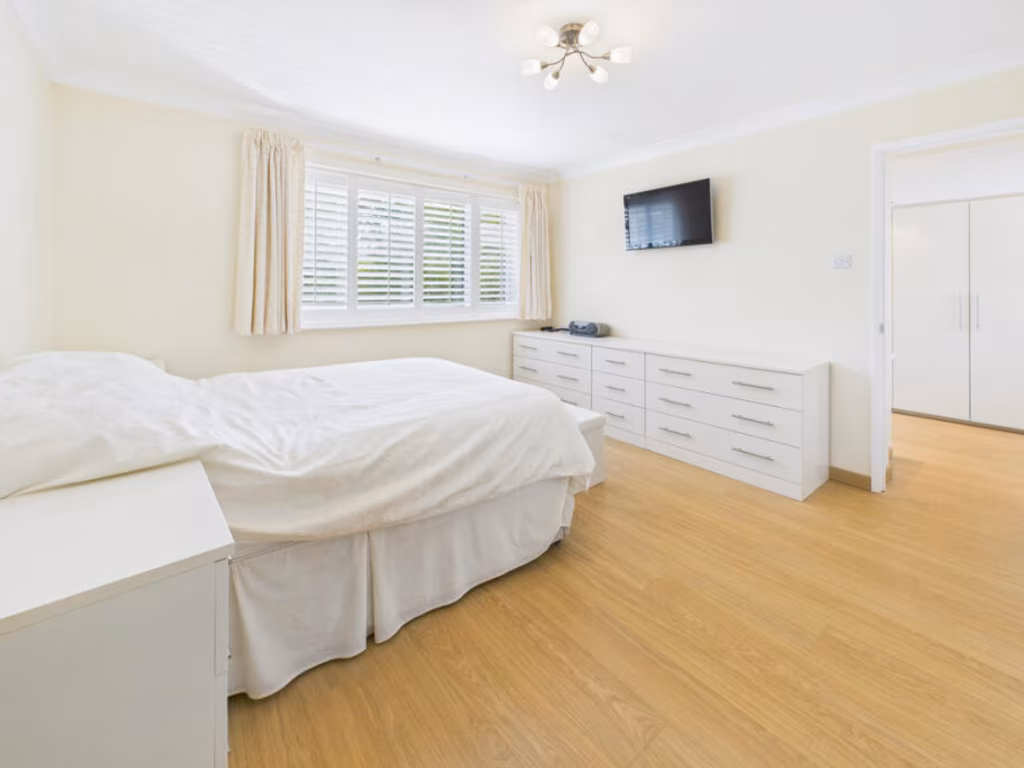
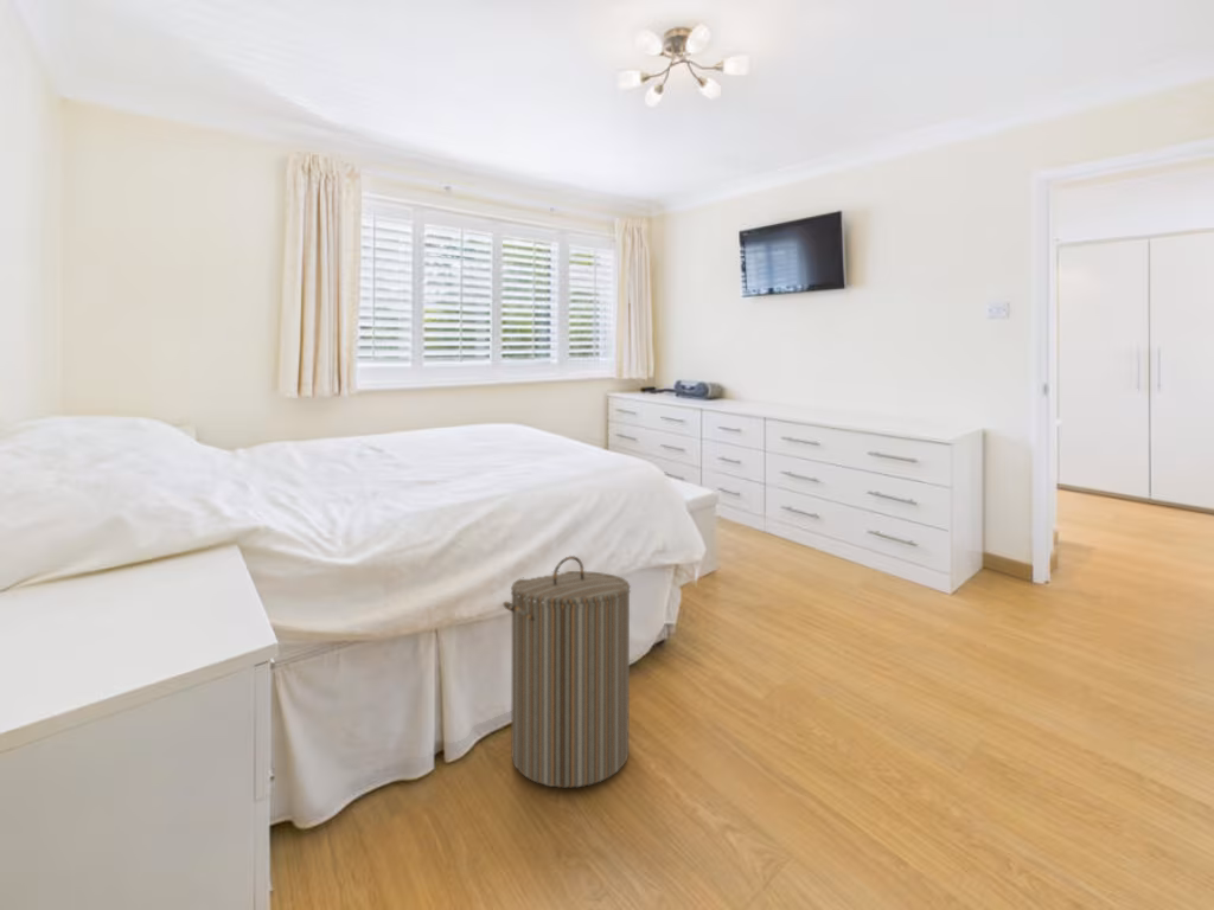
+ laundry hamper [501,555,632,789]
